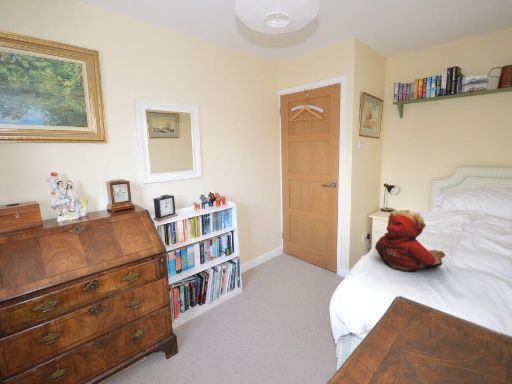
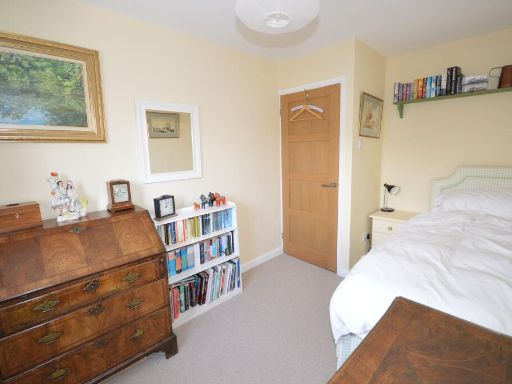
- teddy bear [374,209,446,272]
